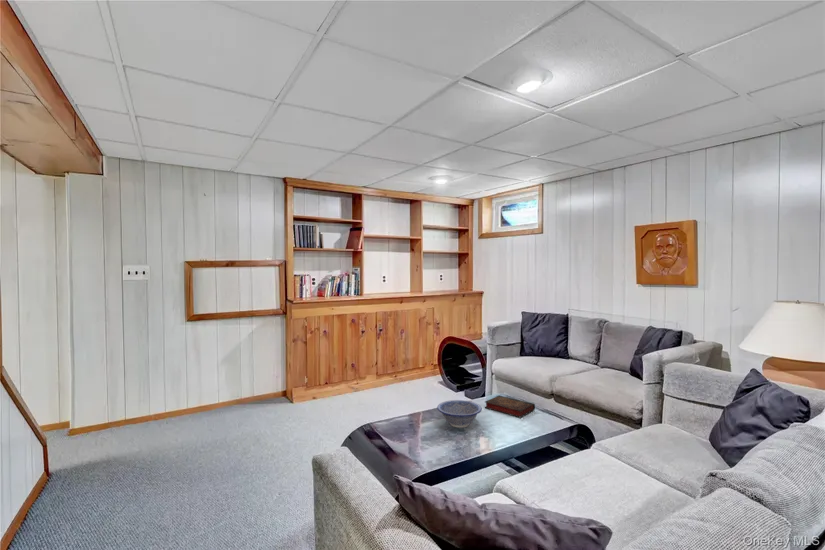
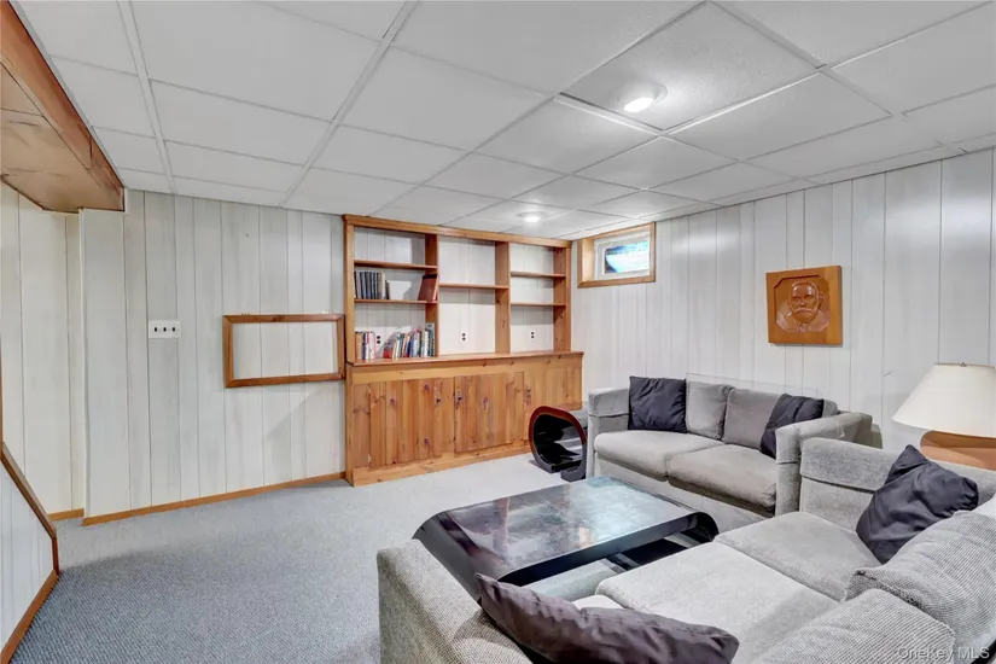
- decorative bowl [436,399,483,429]
- book [484,394,536,419]
